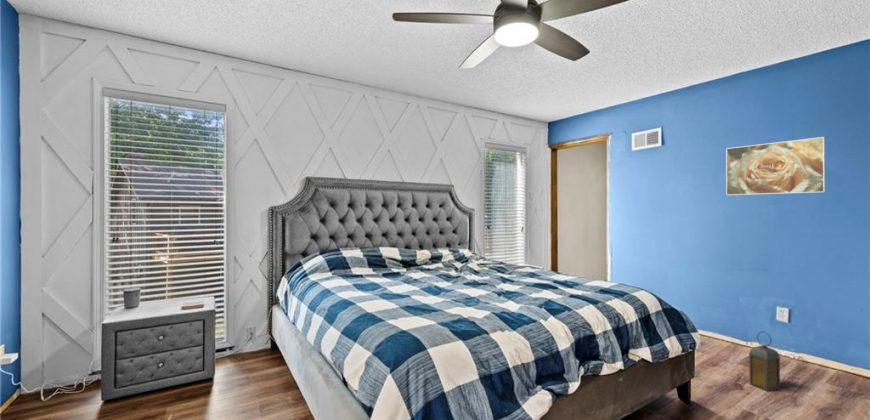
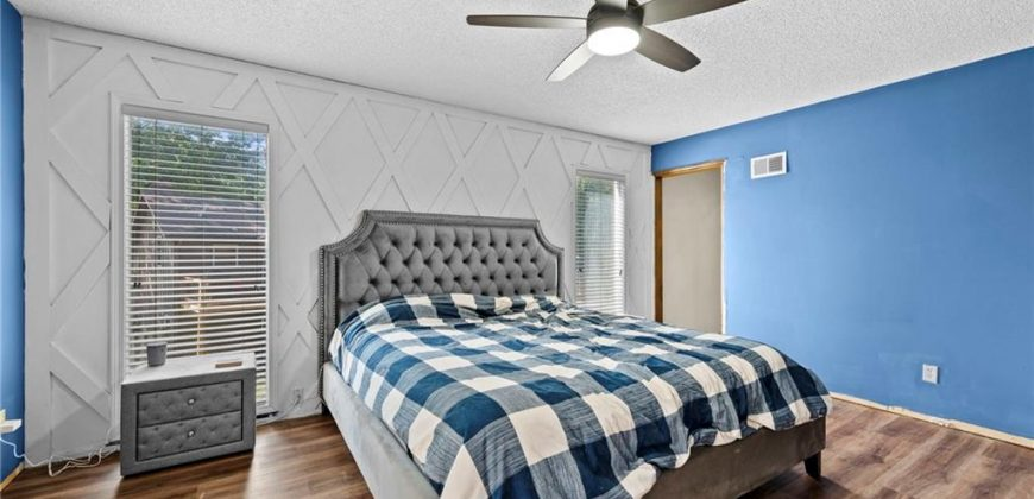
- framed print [725,136,826,196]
- lantern [748,330,781,392]
